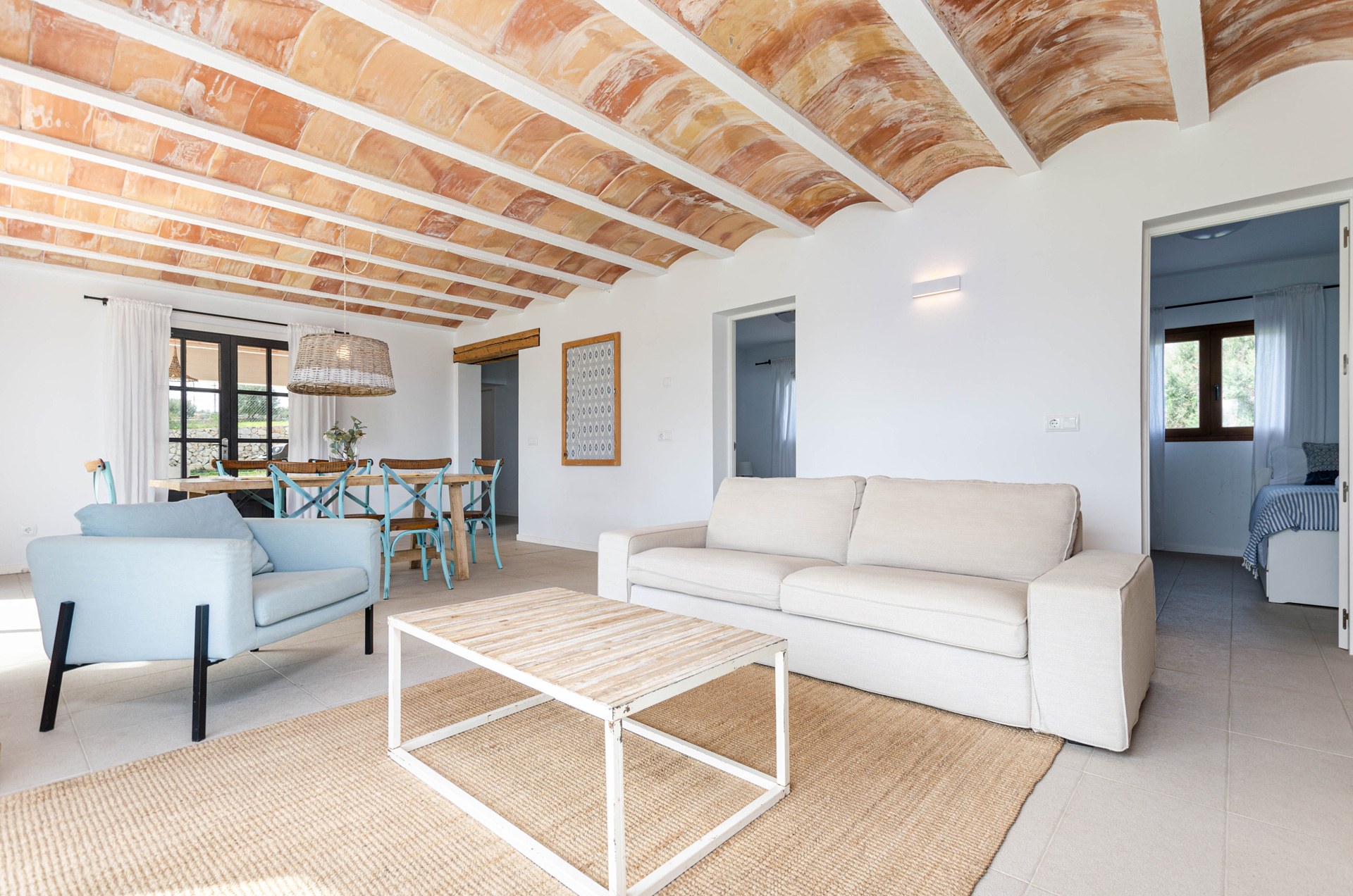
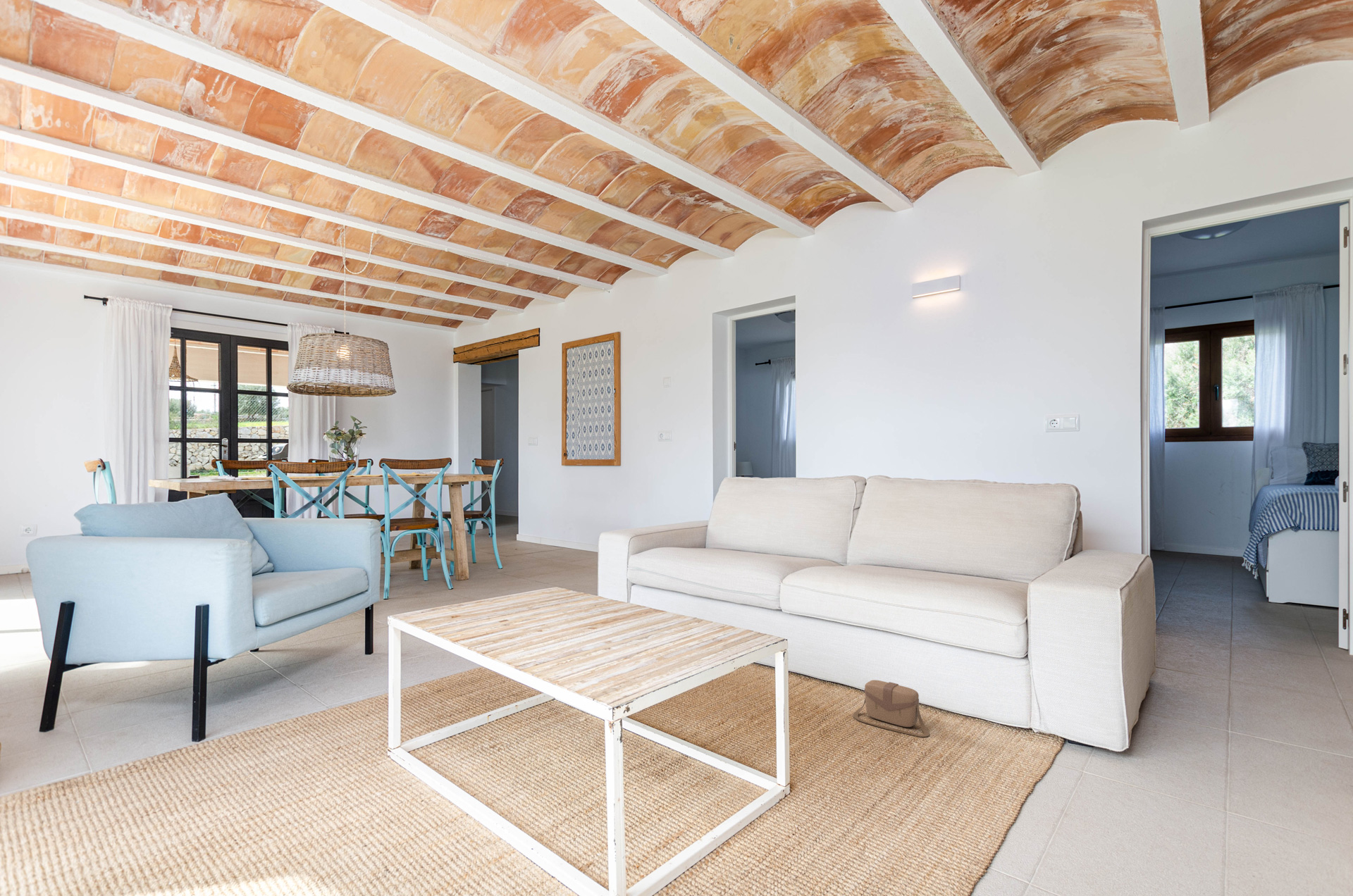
+ saddlebag [853,679,930,738]
